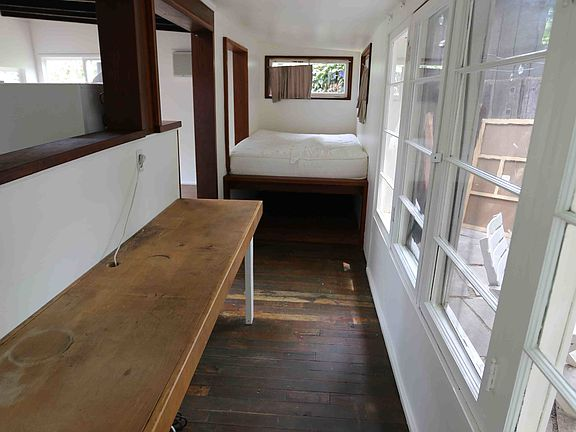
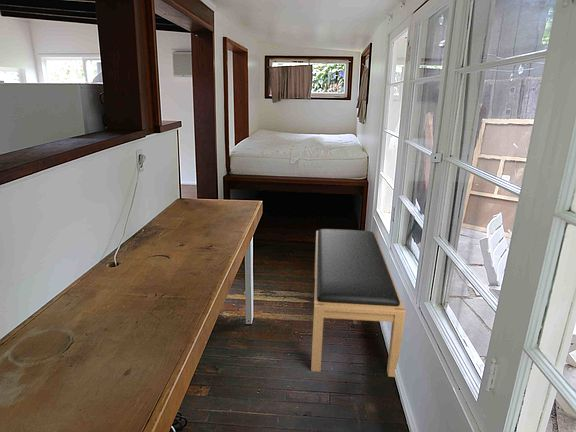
+ bench [310,228,407,378]
